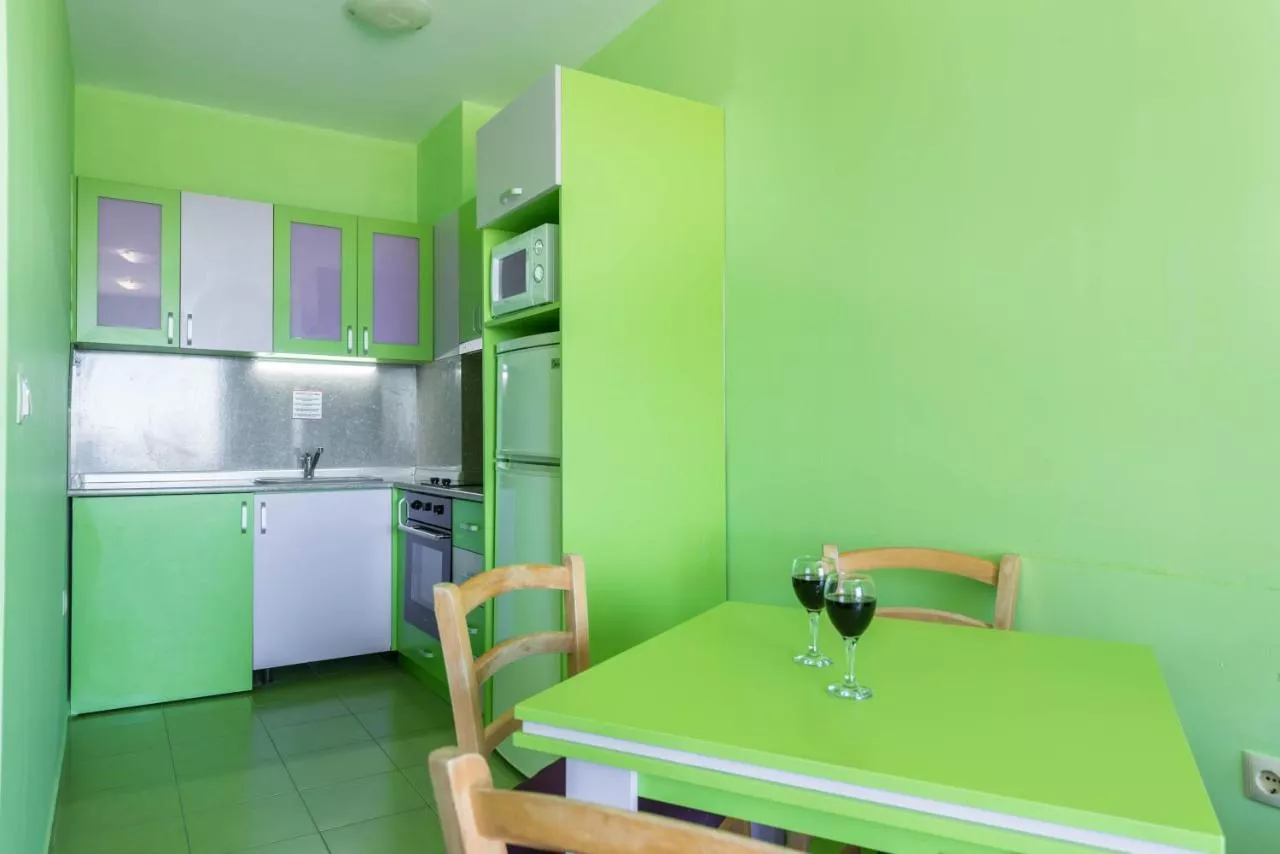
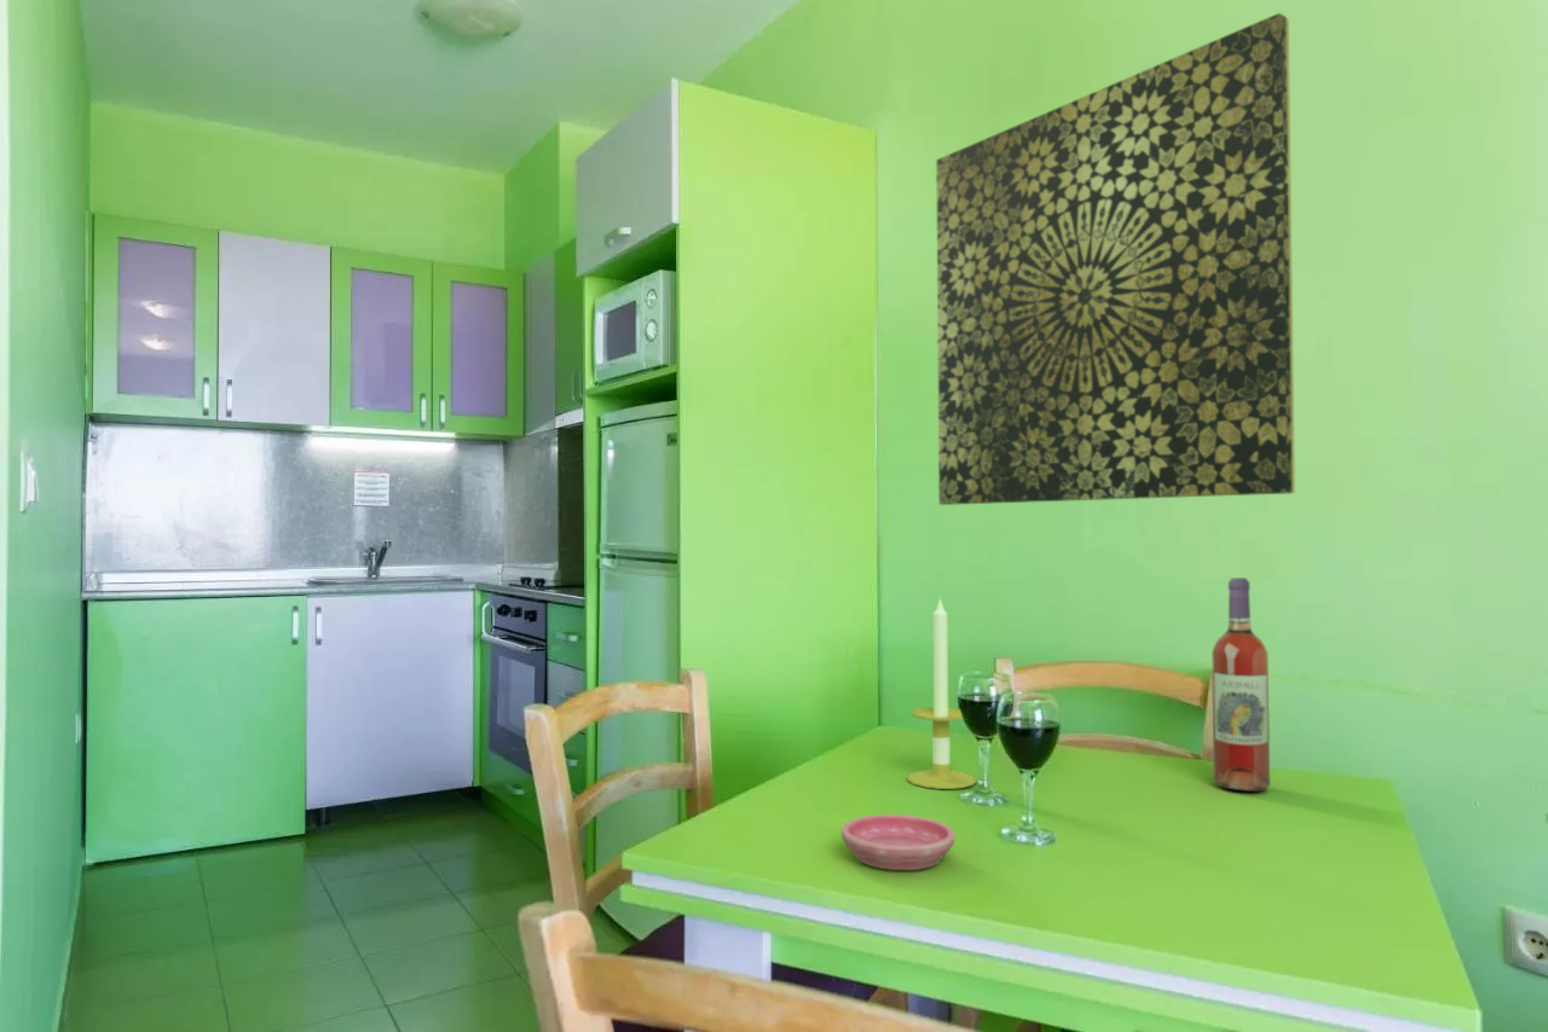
+ wine bottle [1211,576,1271,793]
+ wall art [935,12,1296,506]
+ candle [906,595,977,790]
+ saucer [841,813,957,871]
